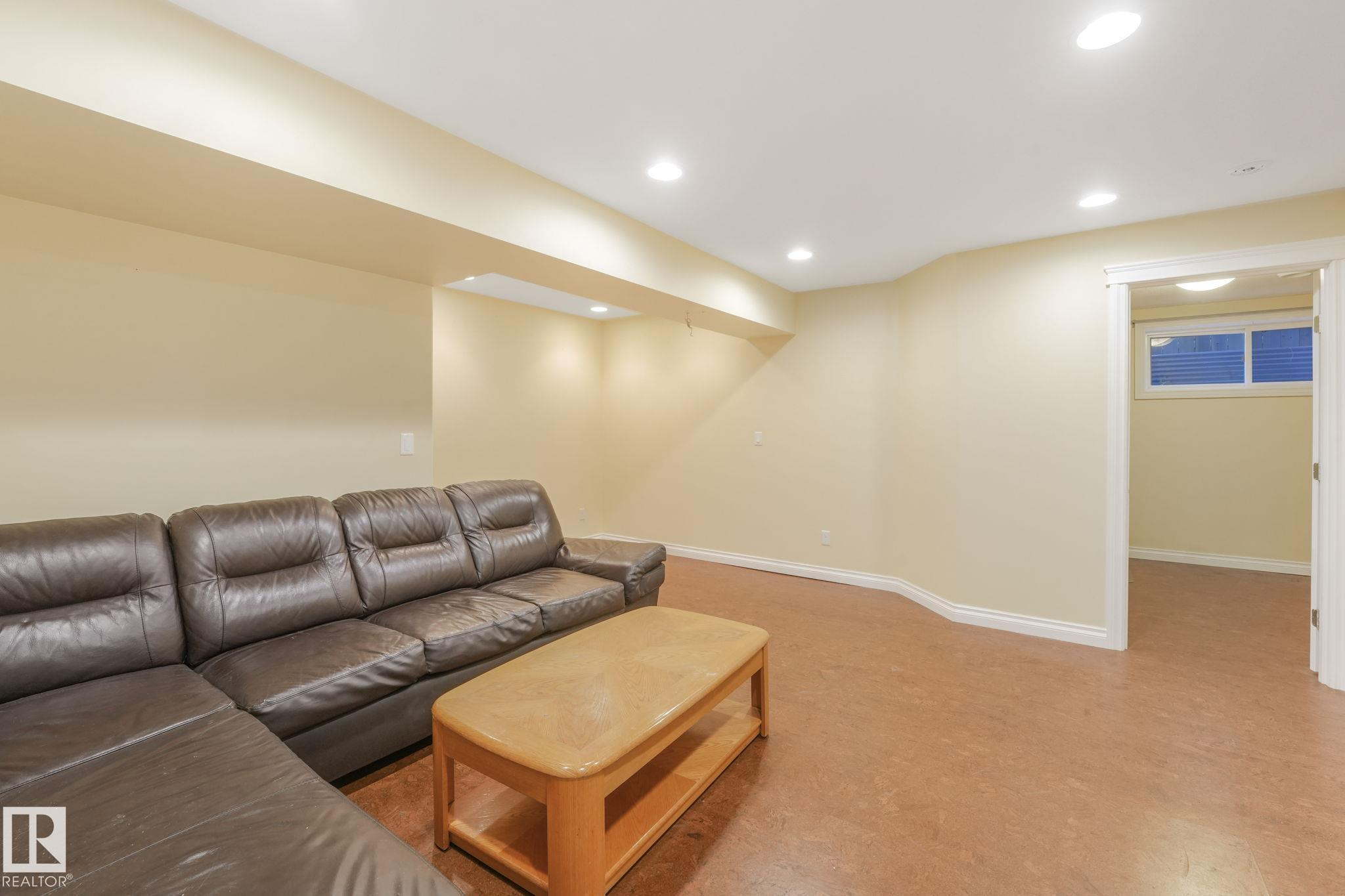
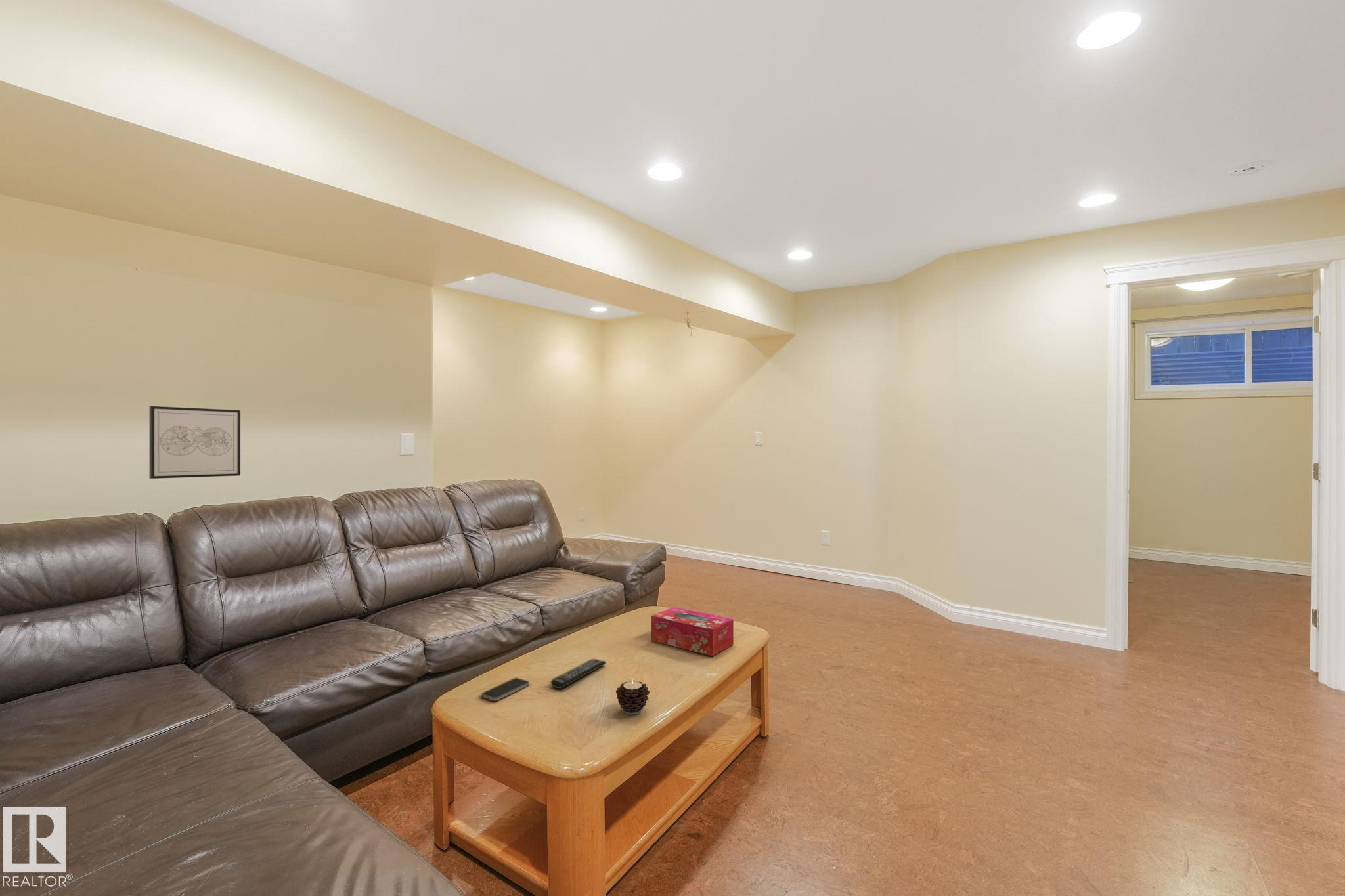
+ smartphone [481,677,530,702]
+ candle [615,680,650,715]
+ tissue box [651,607,734,656]
+ remote control [550,658,607,689]
+ wall art [148,406,241,479]
